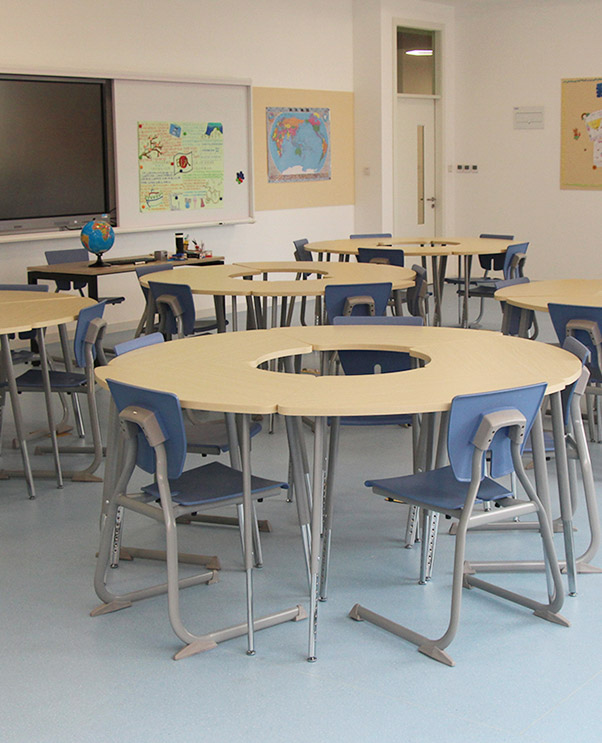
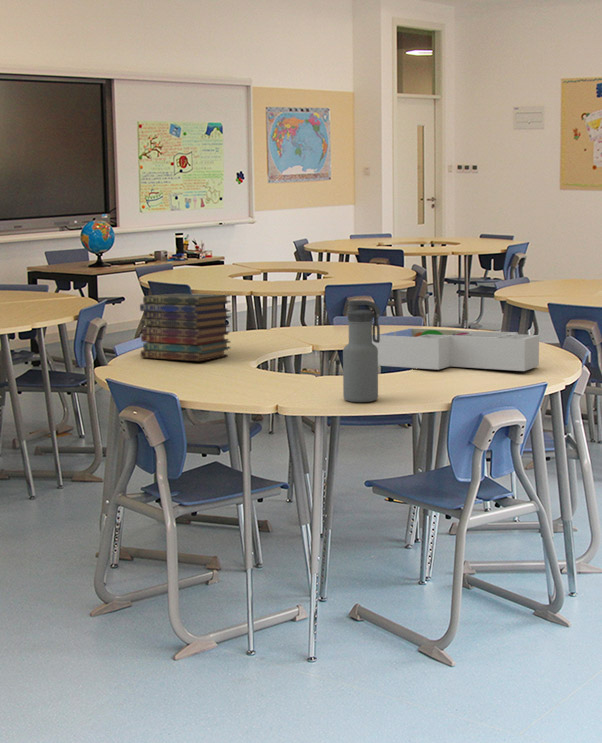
+ book stack [139,293,232,362]
+ desk organizer [372,327,540,372]
+ water bottle [342,299,381,403]
